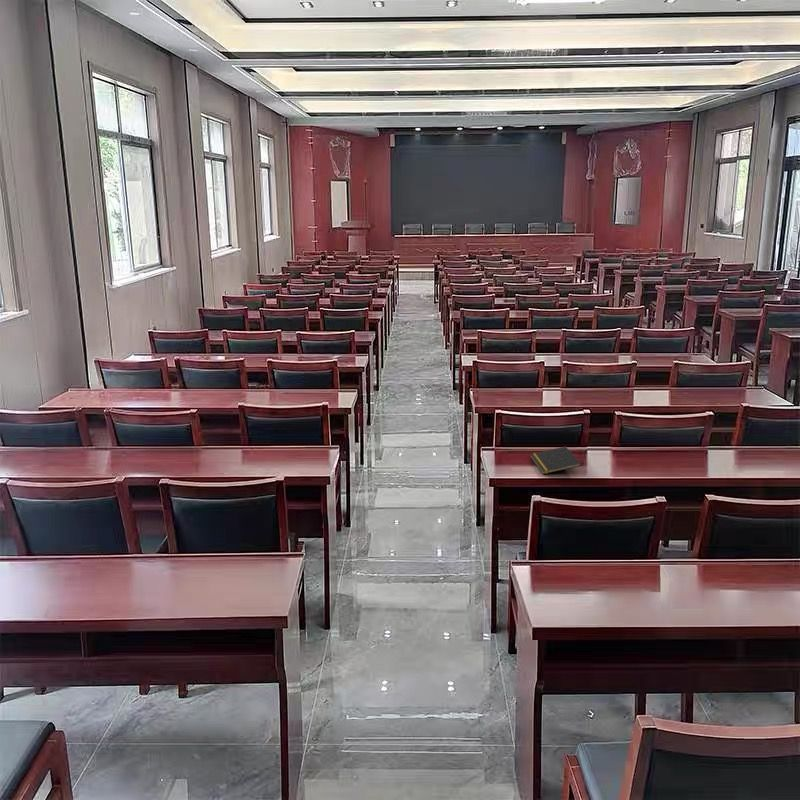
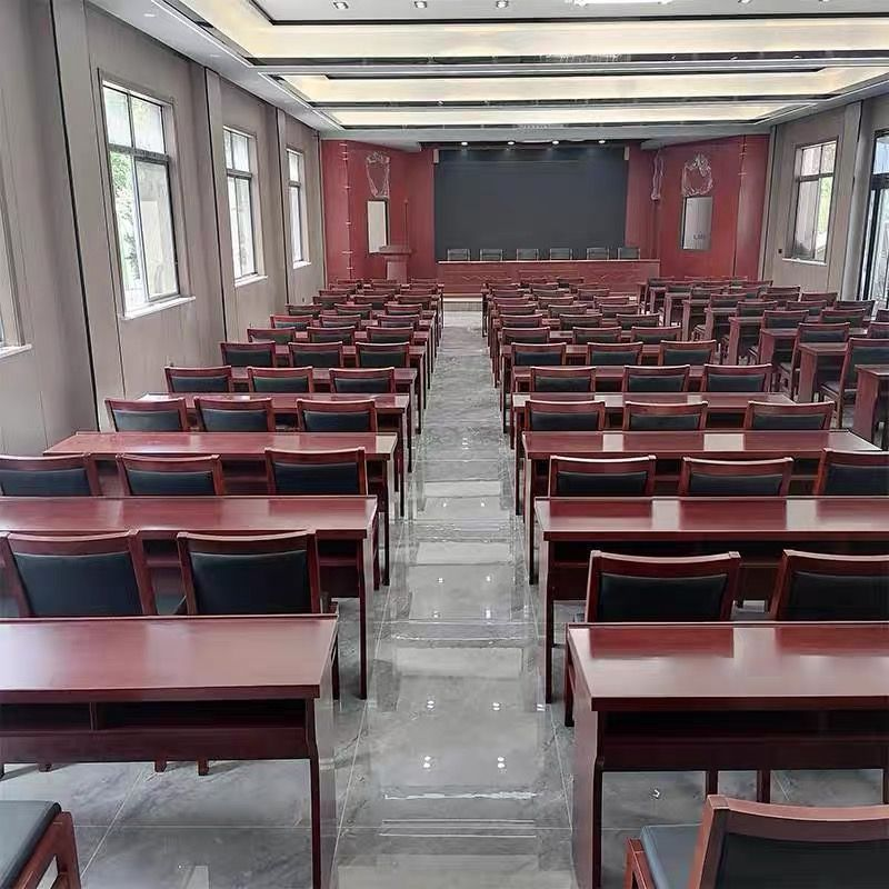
- notepad [529,445,582,475]
